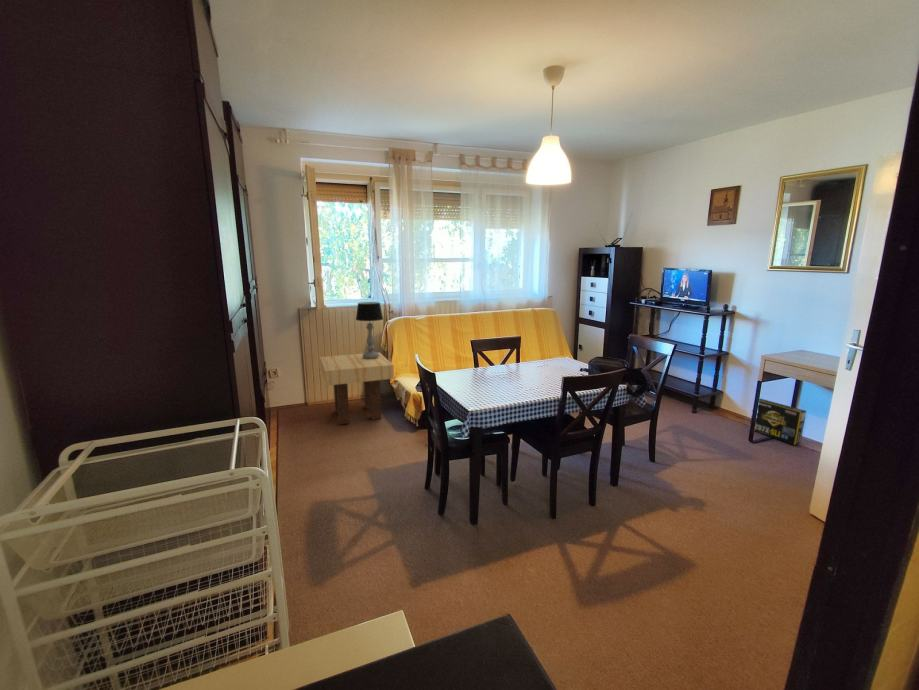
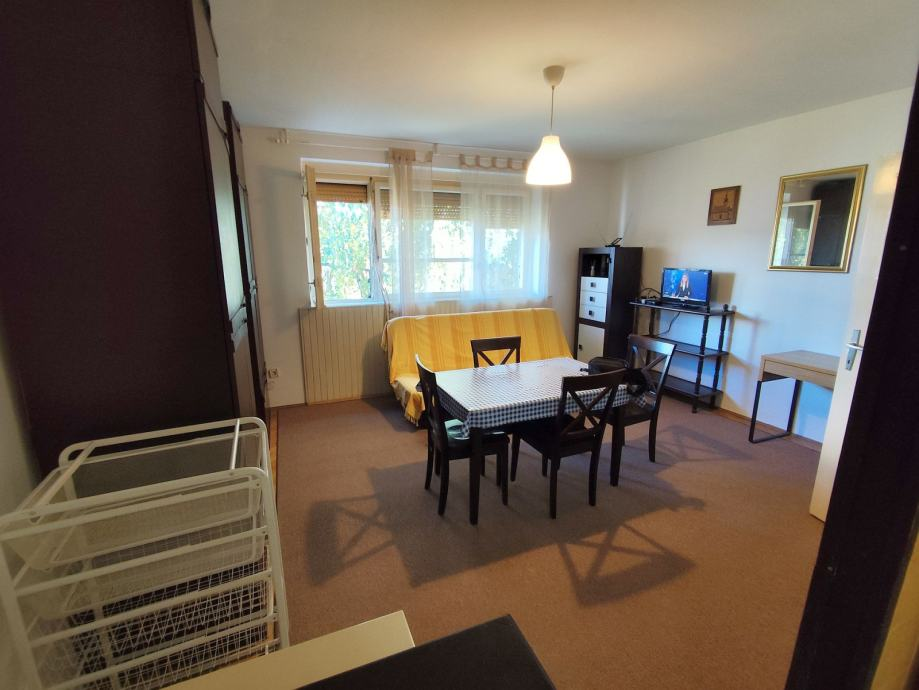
- side table [319,351,395,426]
- box [749,398,807,446]
- table lamp [355,301,384,359]
